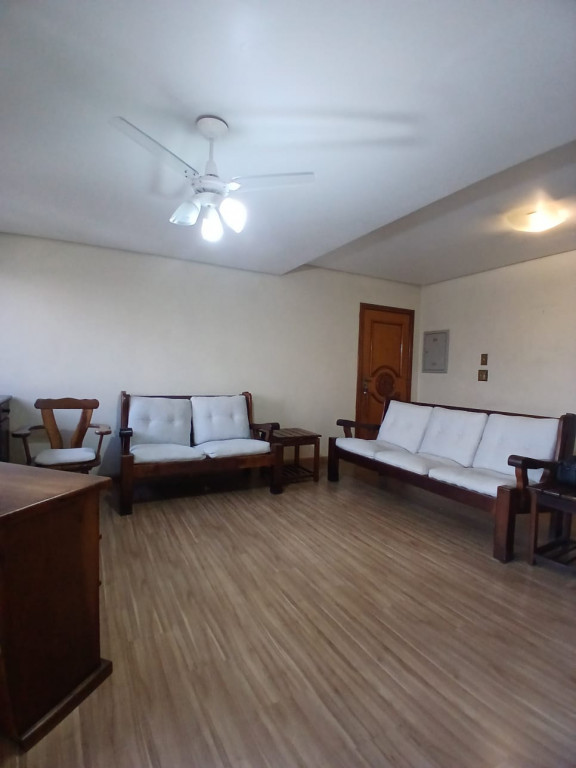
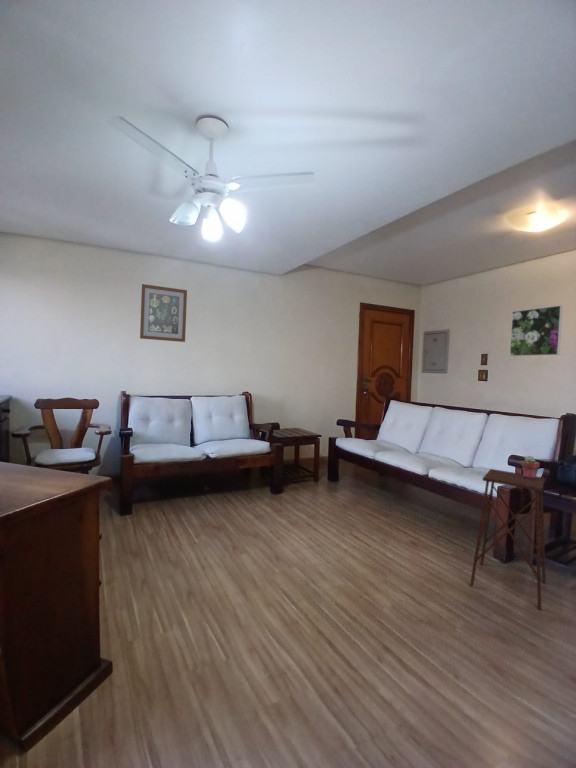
+ potted succulent [520,455,541,478]
+ wall art [139,283,188,343]
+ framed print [509,304,563,357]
+ side table [469,468,547,611]
